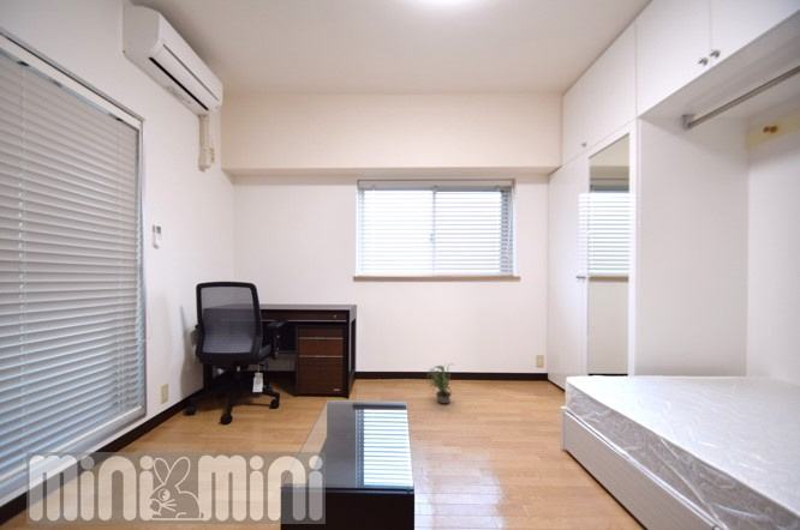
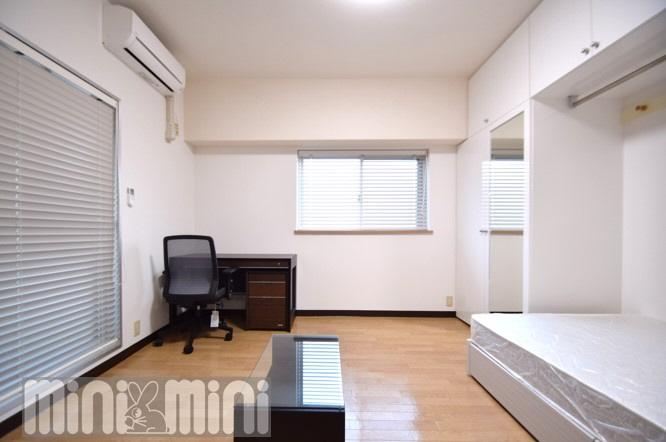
- potted plant [425,362,455,404]
